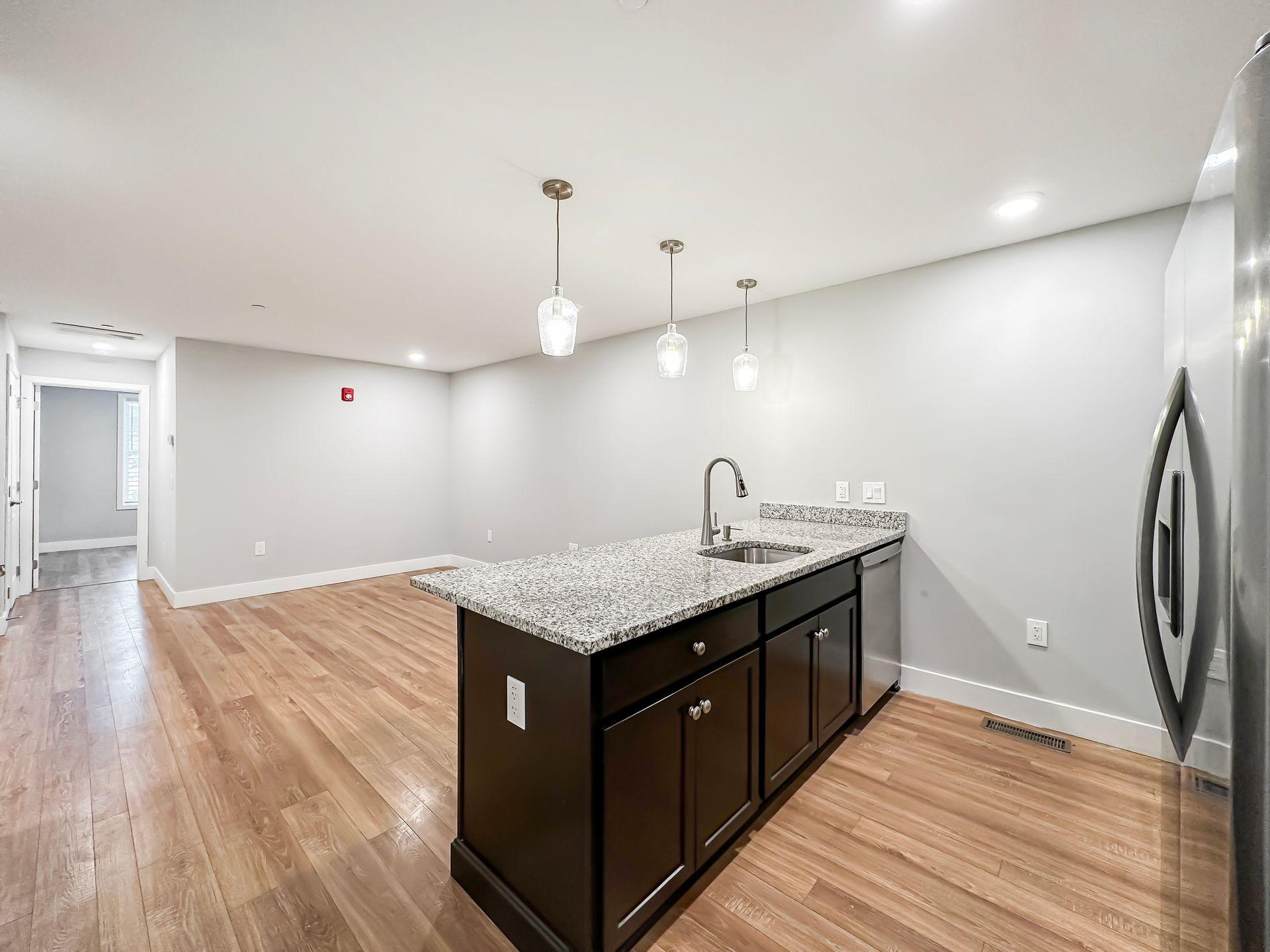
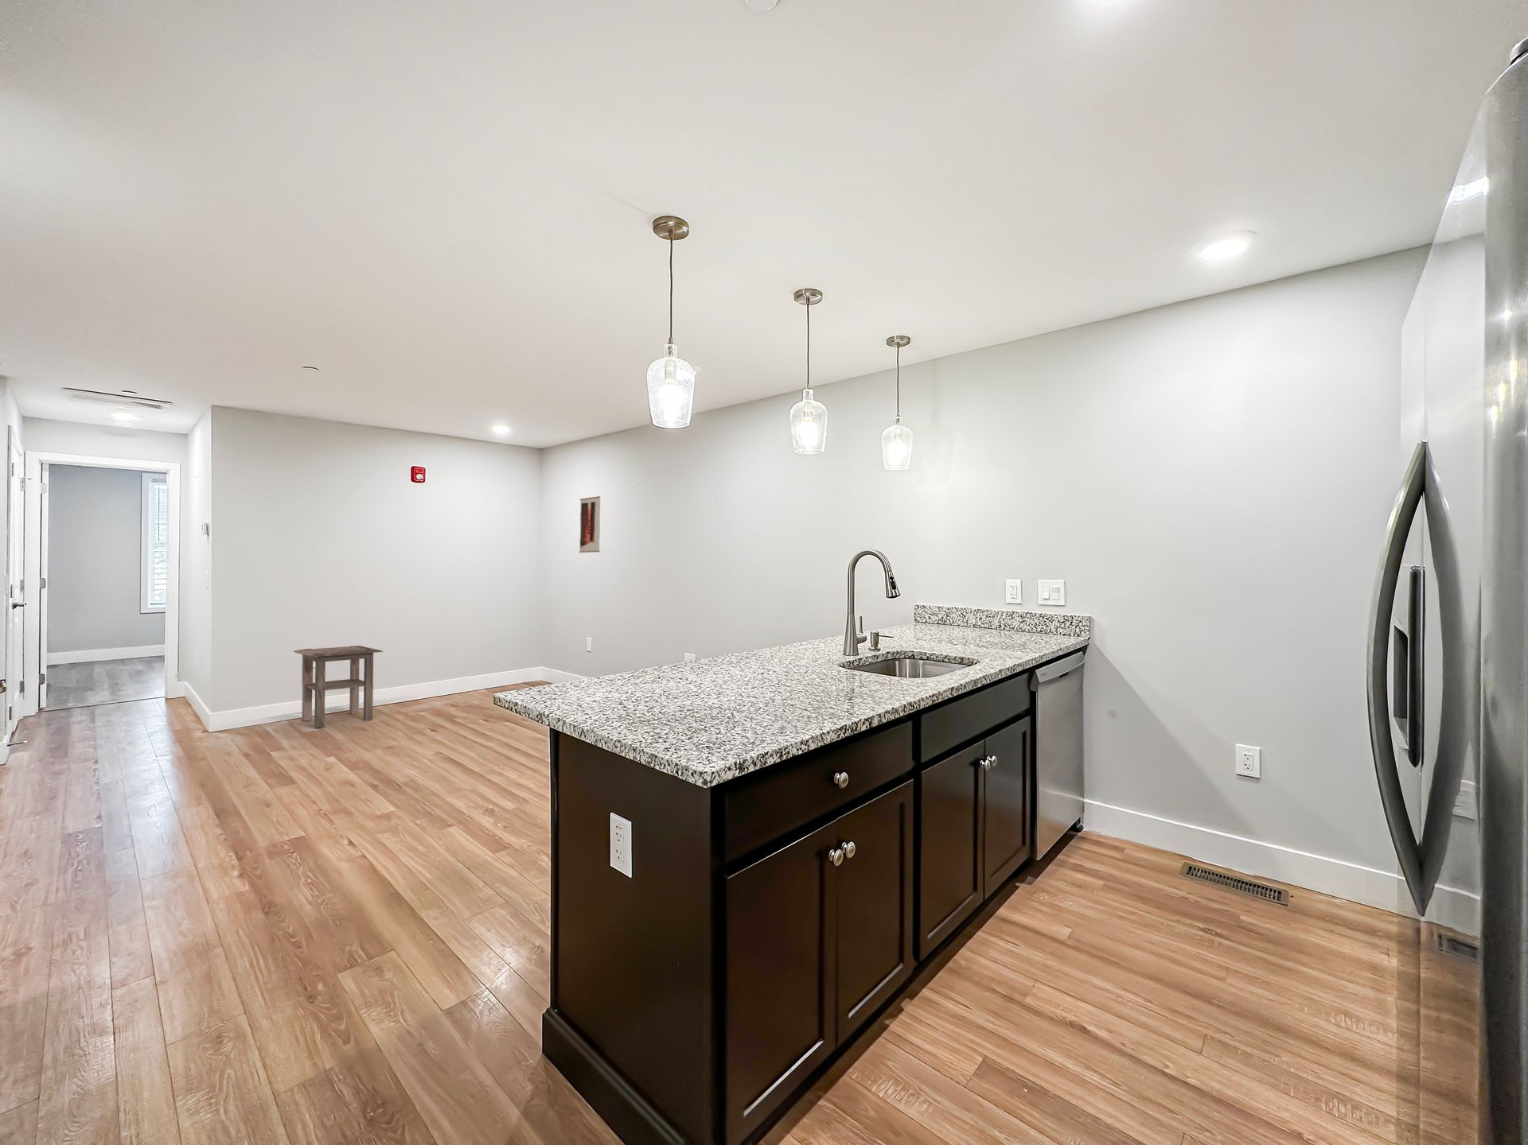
+ wall art [579,496,602,553]
+ side table [292,645,384,729]
